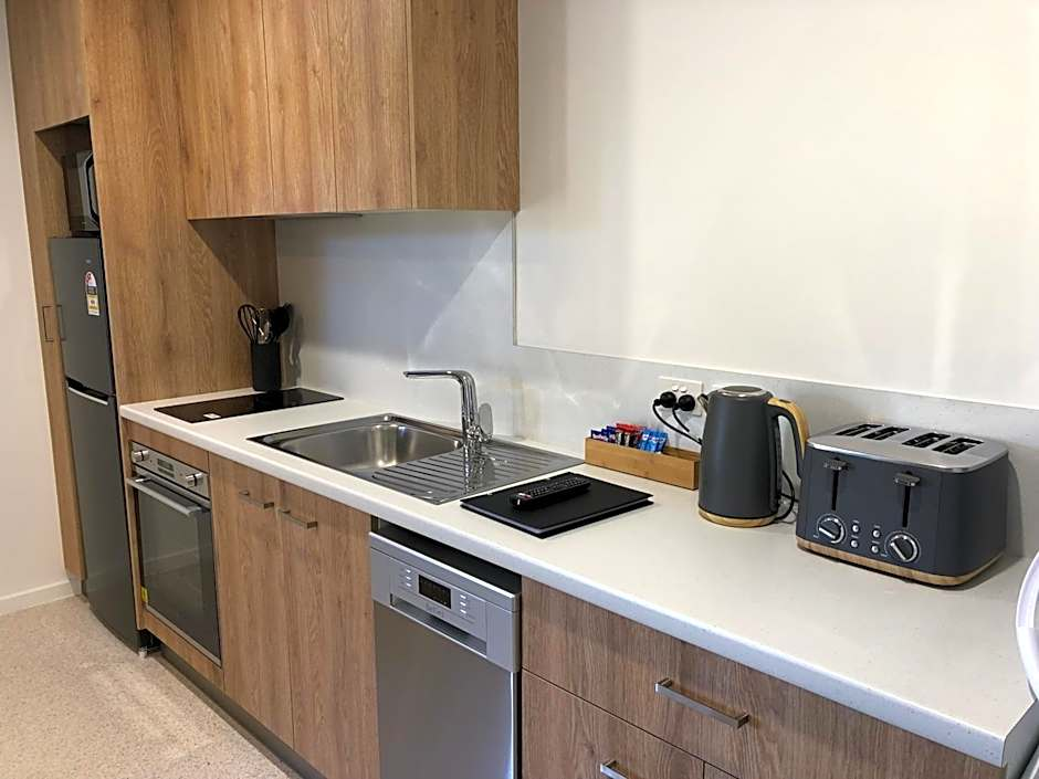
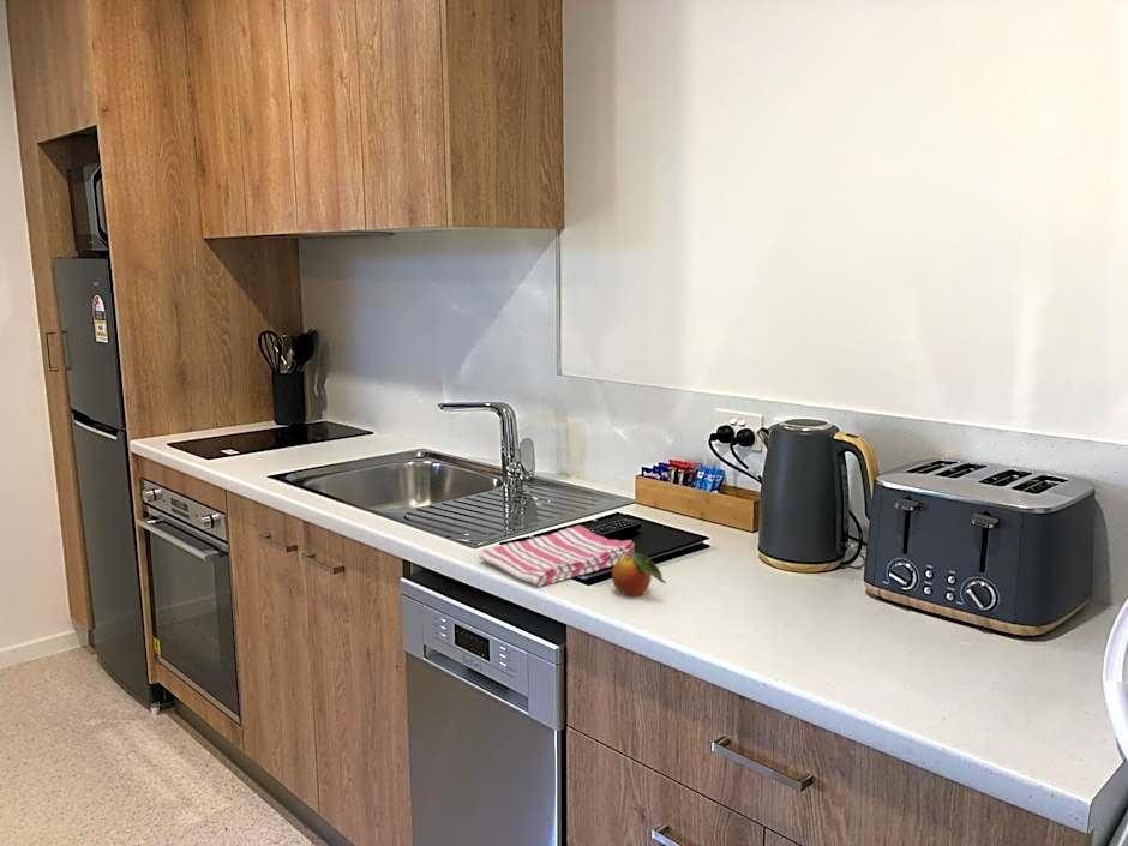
+ dish towel [478,524,636,588]
+ fruit [611,544,667,596]
